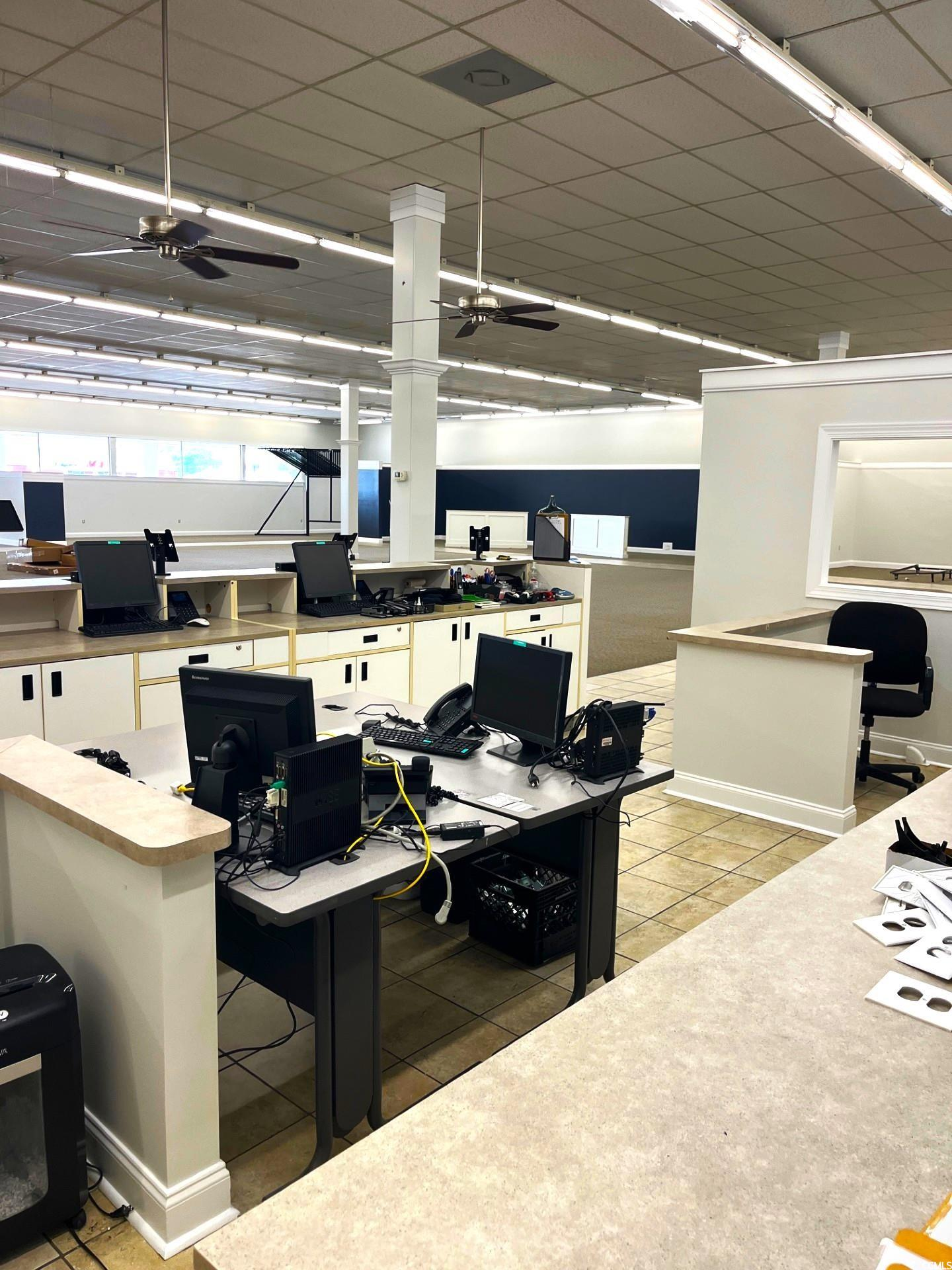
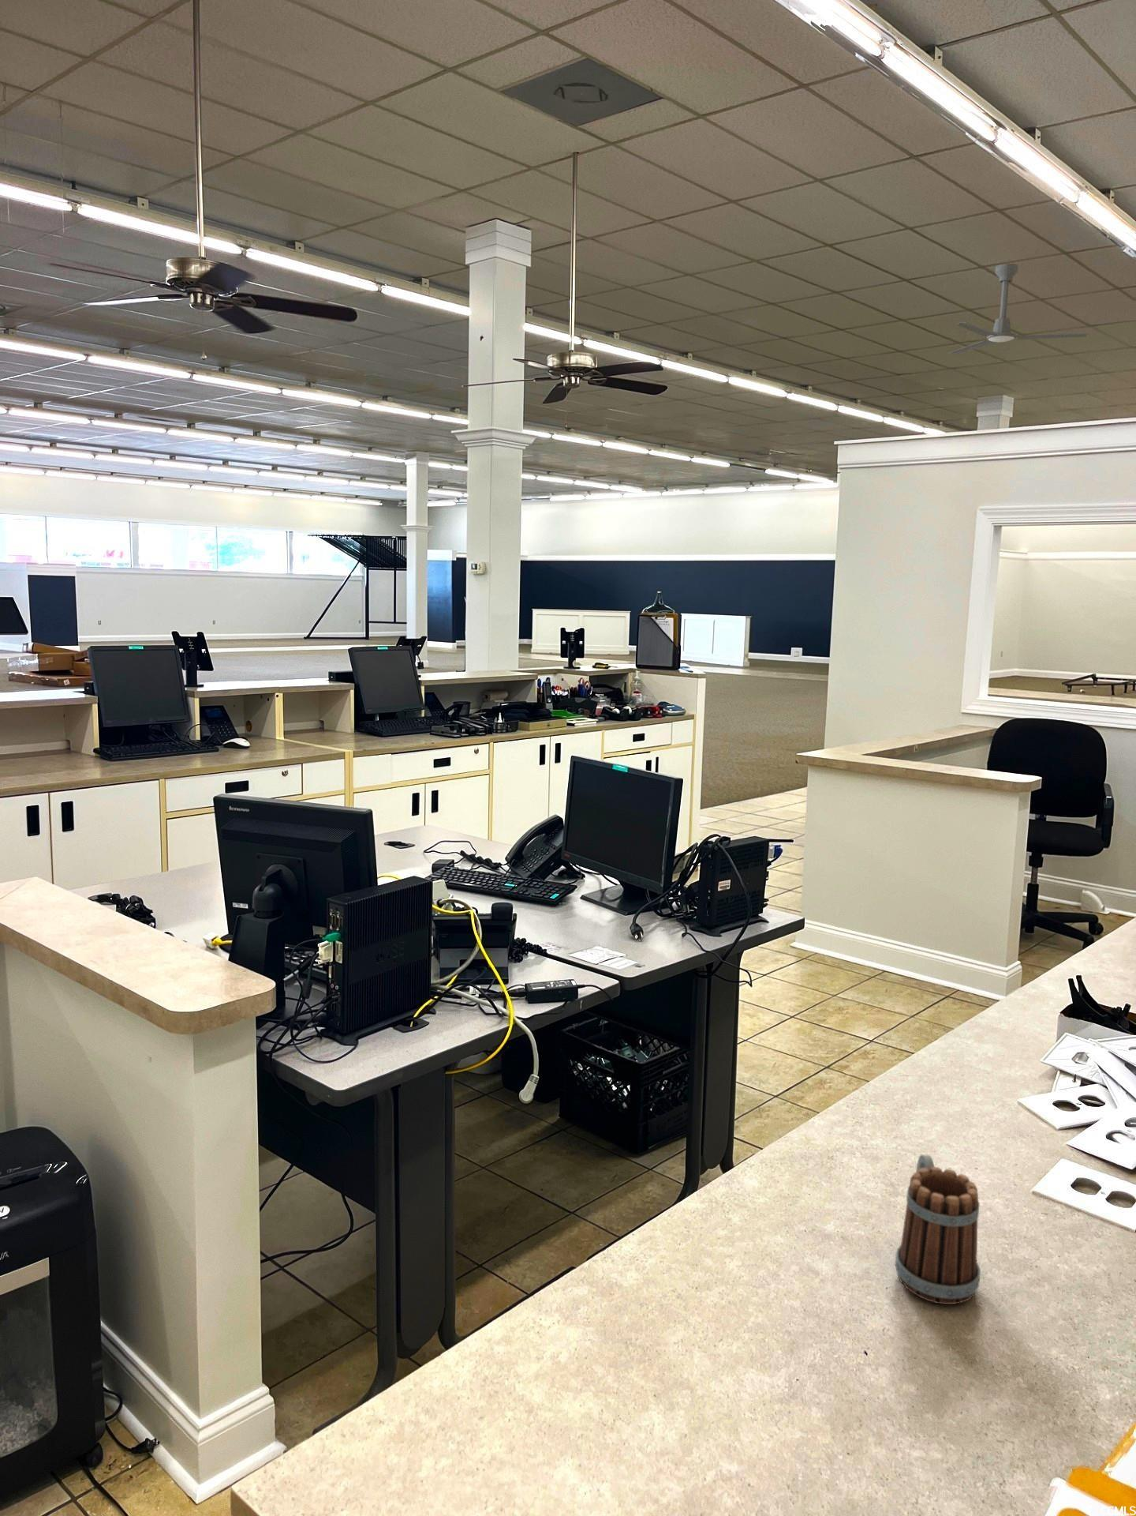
+ mug [895,1154,981,1305]
+ ceiling fan [947,263,1088,356]
